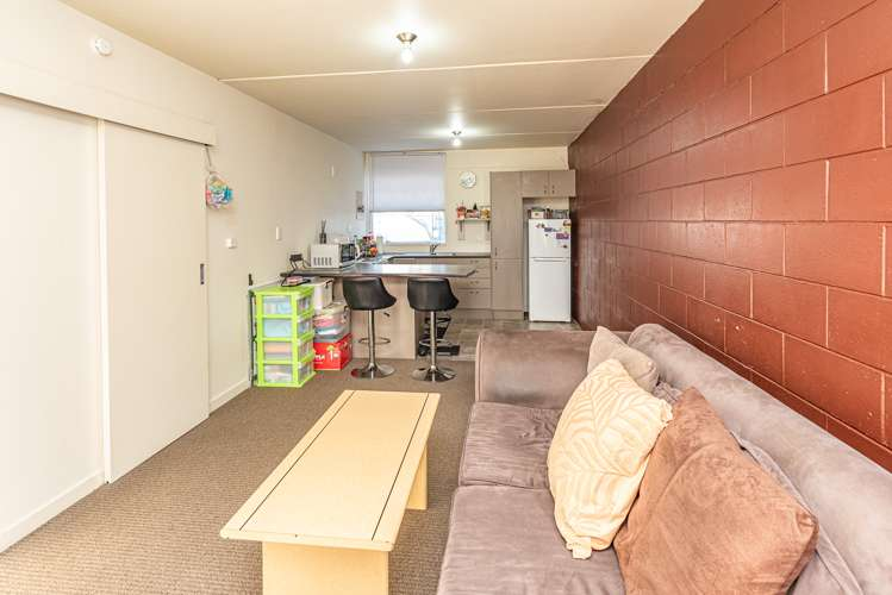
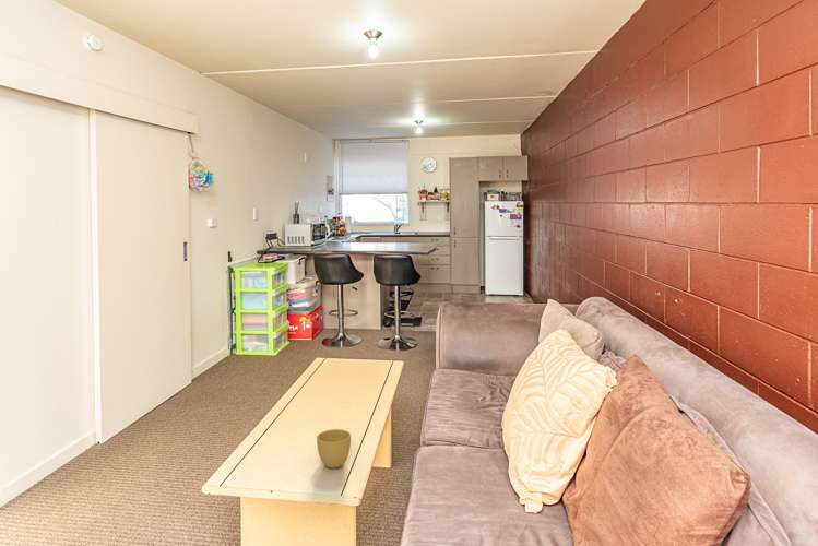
+ cup [316,428,352,470]
